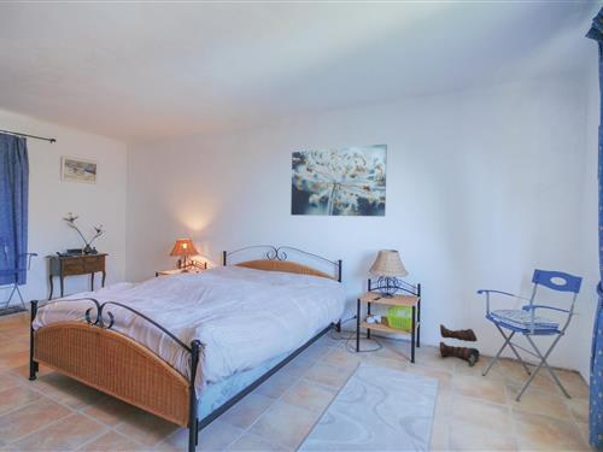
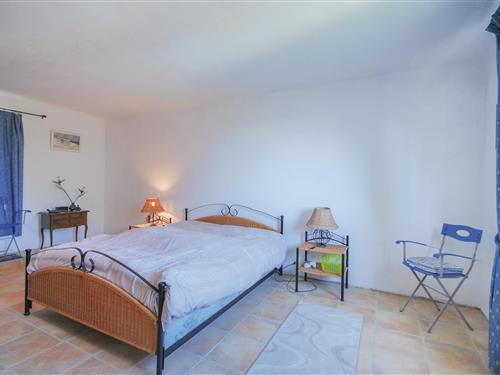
- wall art [289,143,388,217]
- boots [439,323,481,368]
